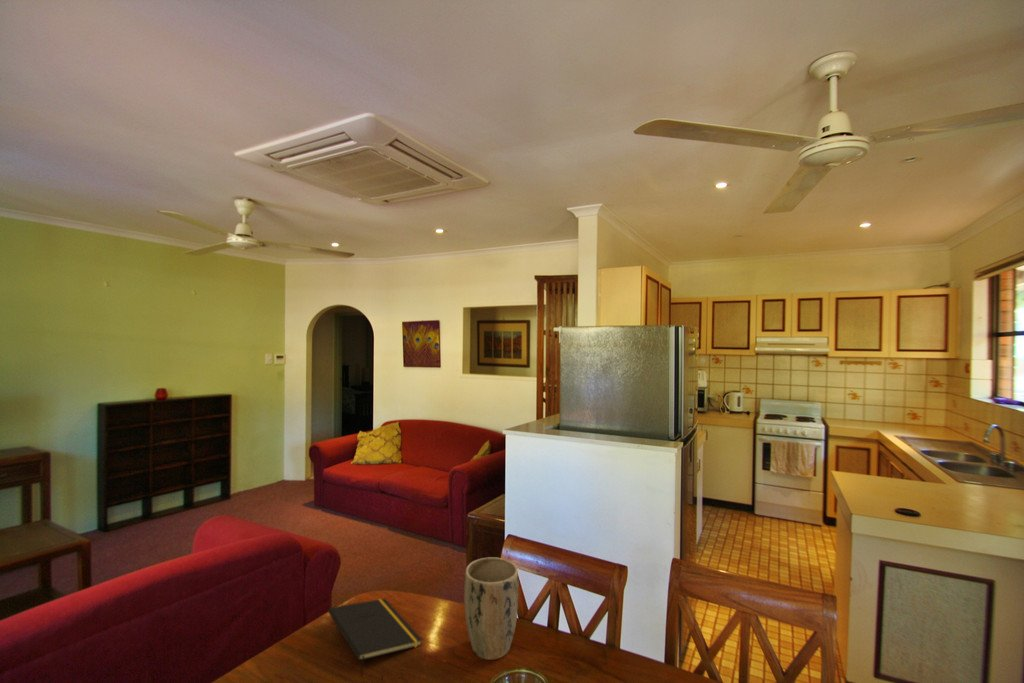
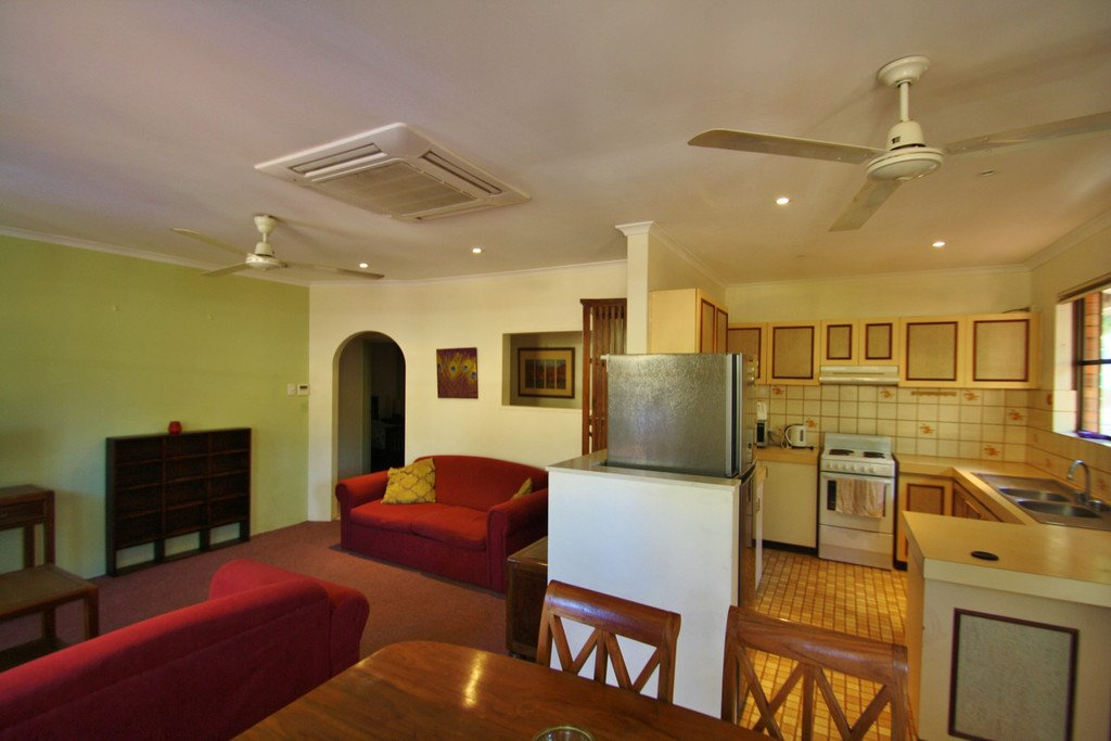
- plant pot [463,556,519,661]
- notepad [327,598,423,677]
